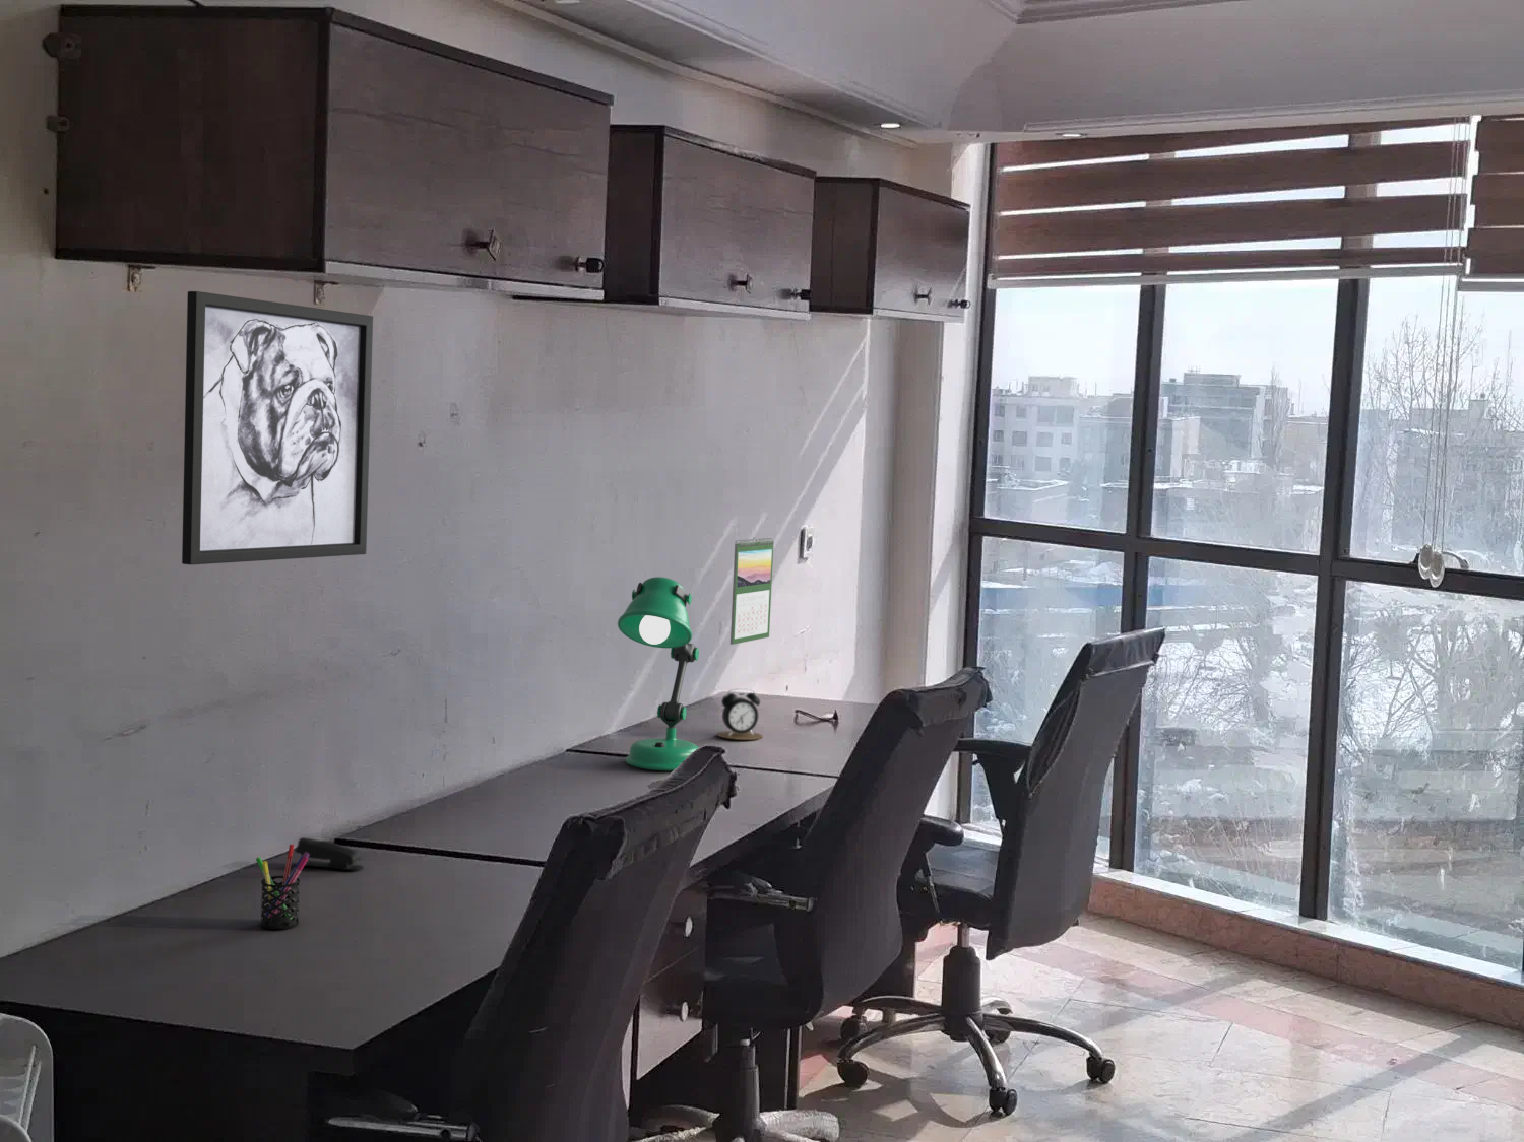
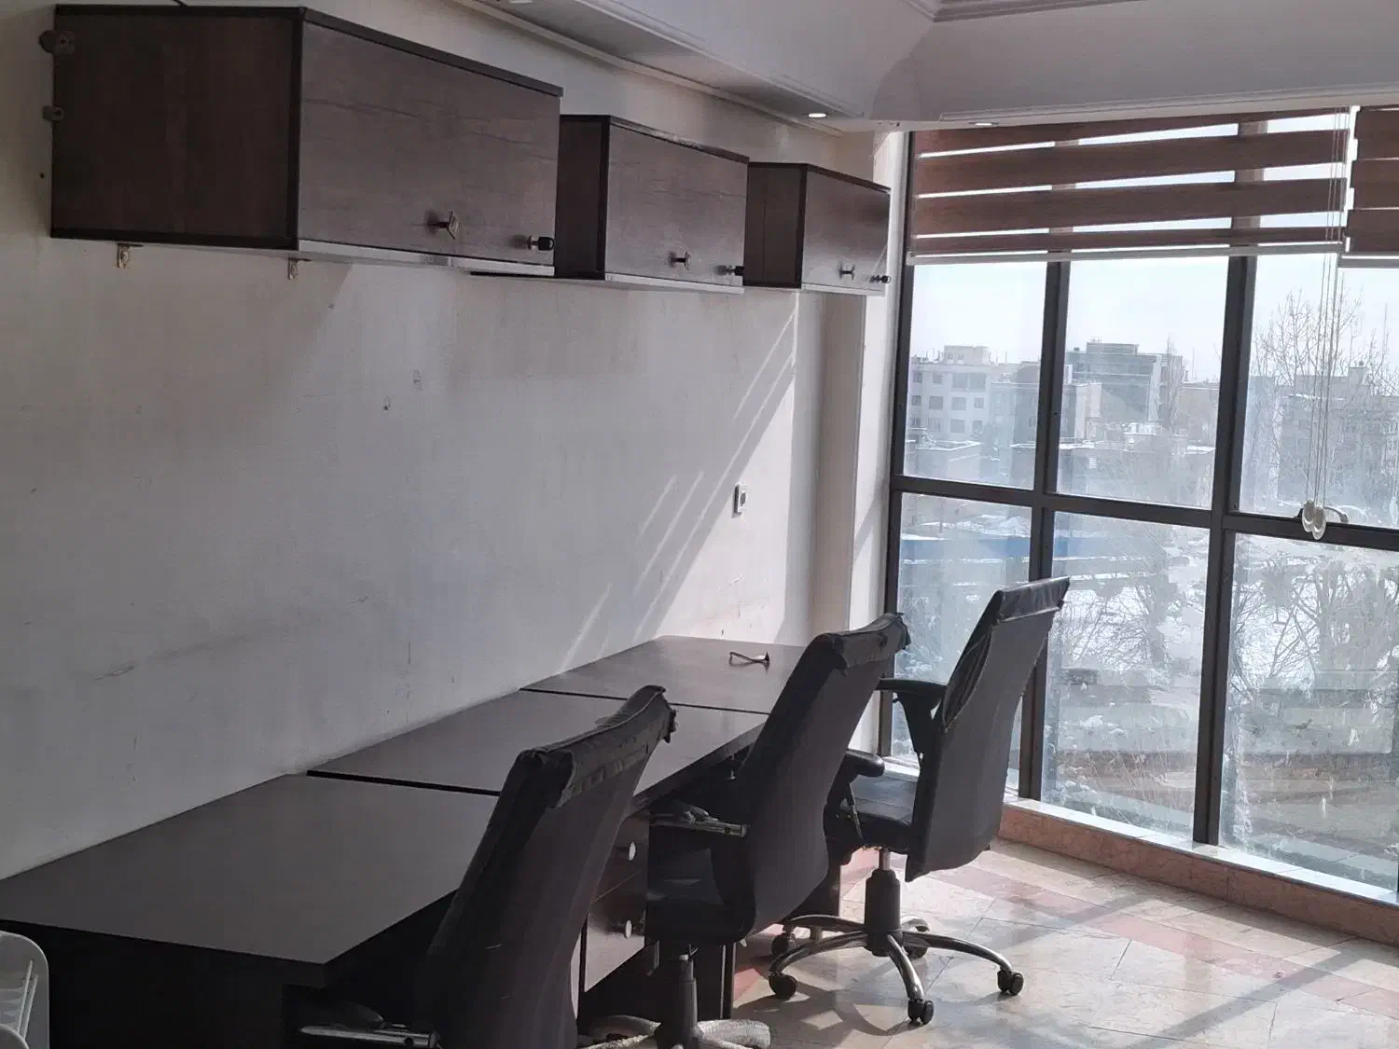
- pen holder [256,843,308,930]
- stapler [294,836,364,871]
- alarm clock [716,687,764,741]
- calendar [730,536,775,645]
- desk lamp [617,576,700,771]
- wall art [181,290,374,565]
